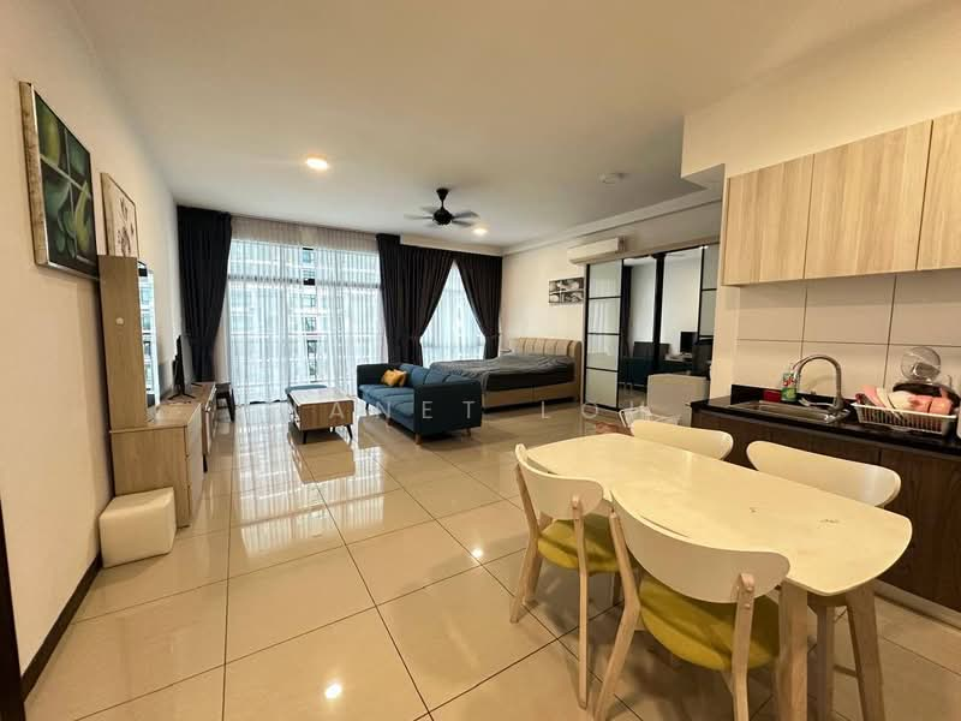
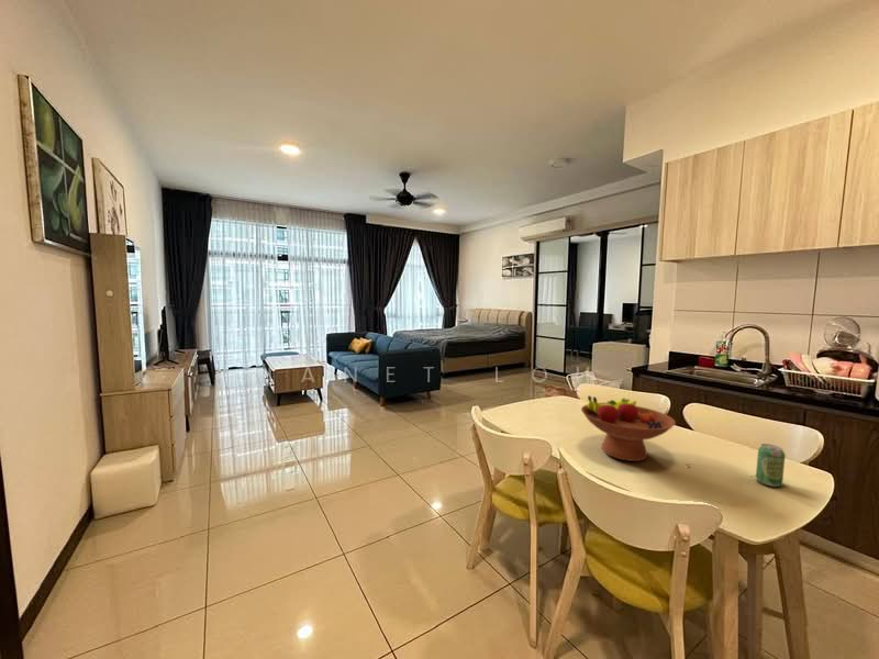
+ beverage can [755,443,787,488]
+ fruit bowl [580,394,677,462]
